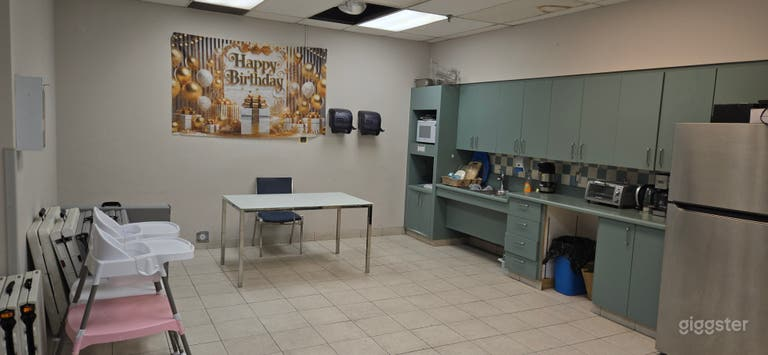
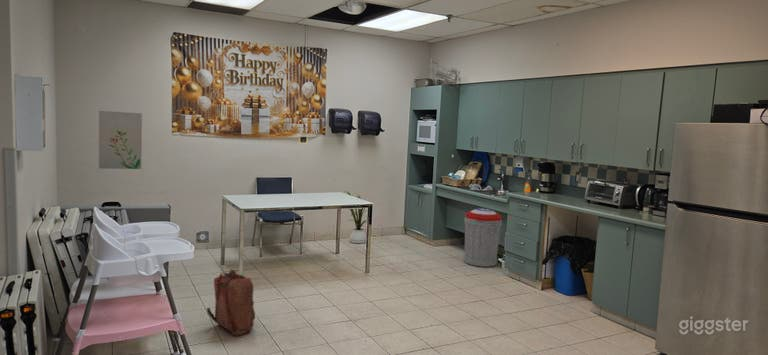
+ backpack [206,269,256,337]
+ trash can [463,207,503,268]
+ wall art [98,110,143,170]
+ house plant [344,190,368,244]
